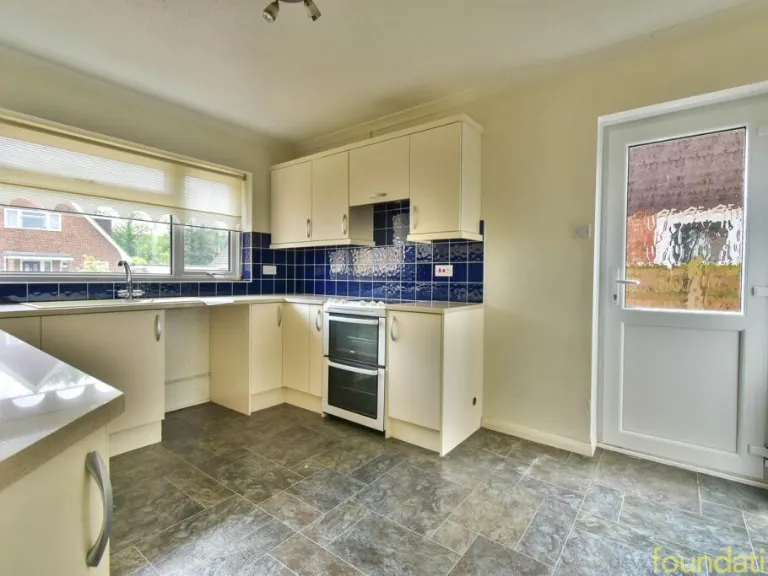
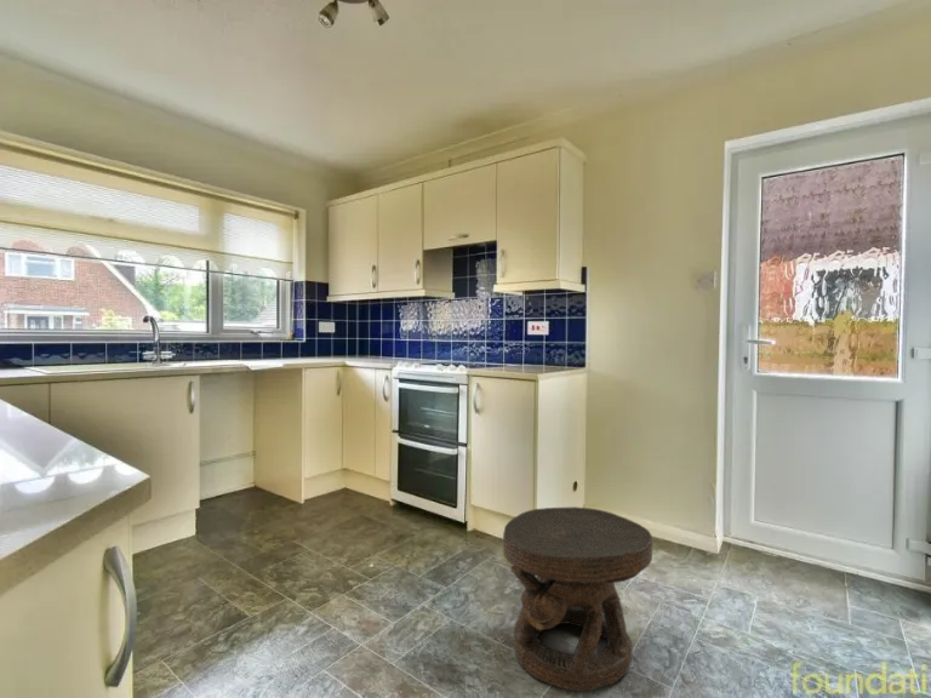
+ carved stool [502,505,653,693]
